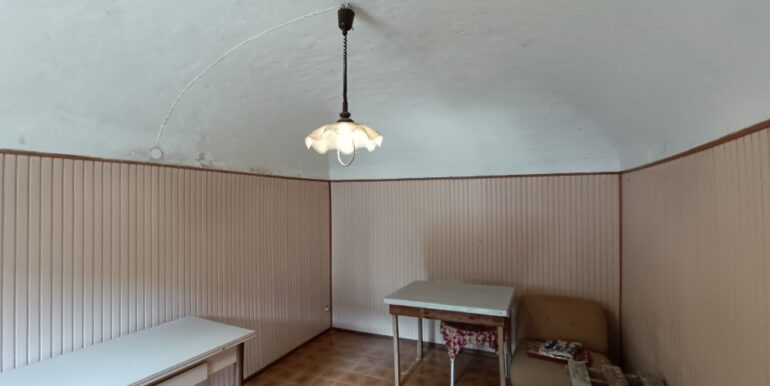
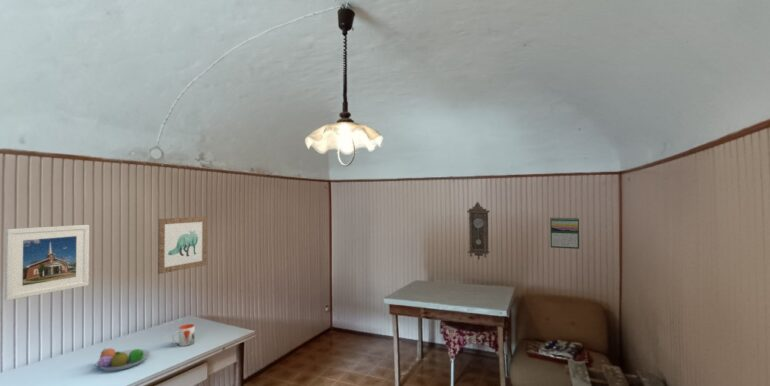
+ calendar [549,216,580,250]
+ fruit bowl [95,347,151,372]
+ mug [171,323,196,347]
+ wall art [157,216,208,275]
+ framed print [4,224,90,302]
+ pendulum clock [466,201,491,261]
